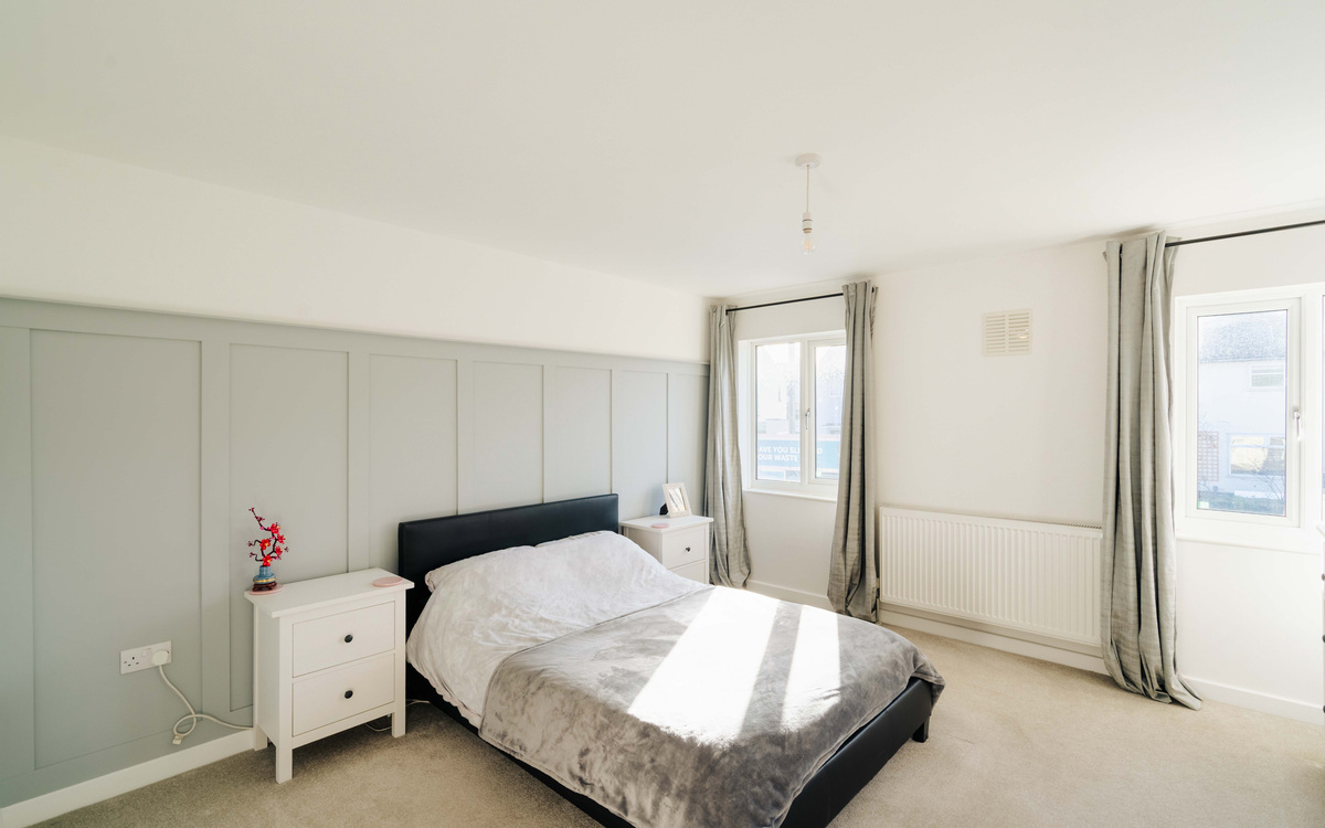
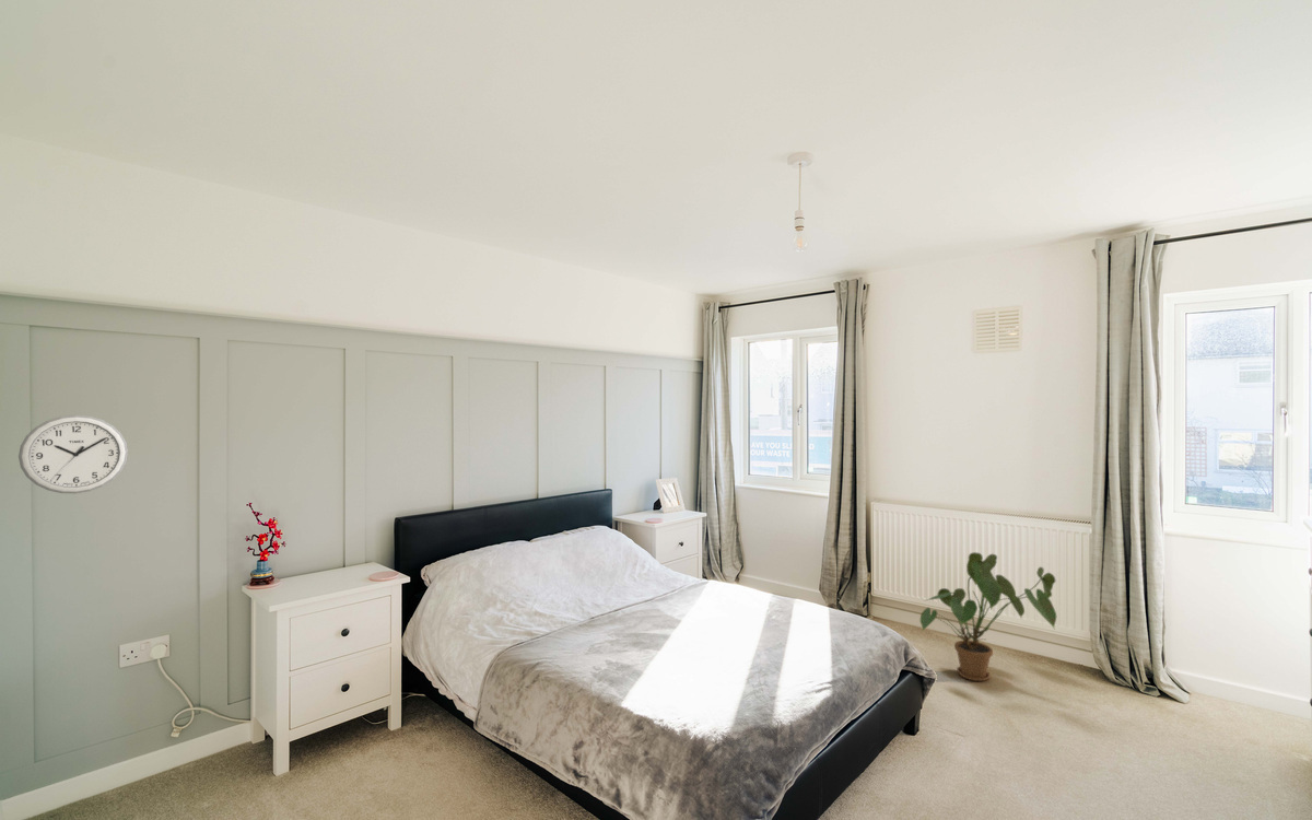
+ house plant [918,551,1057,682]
+ wall clock [17,414,129,494]
